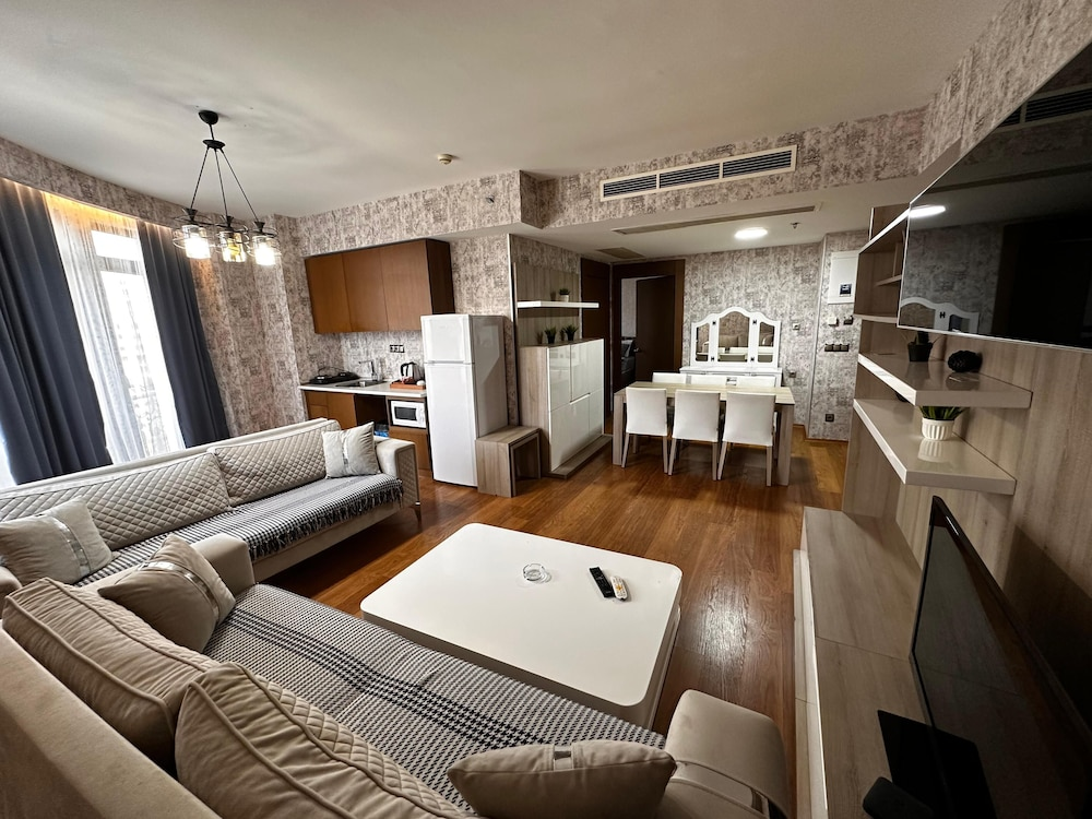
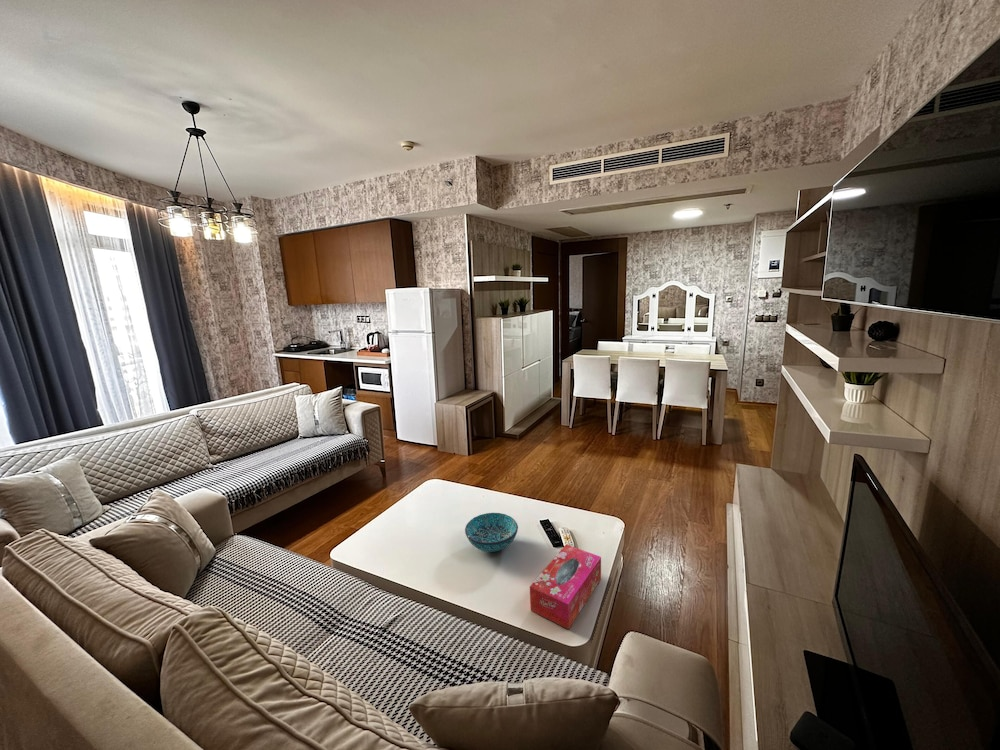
+ bowl [464,512,519,553]
+ tissue box [529,543,602,630]
